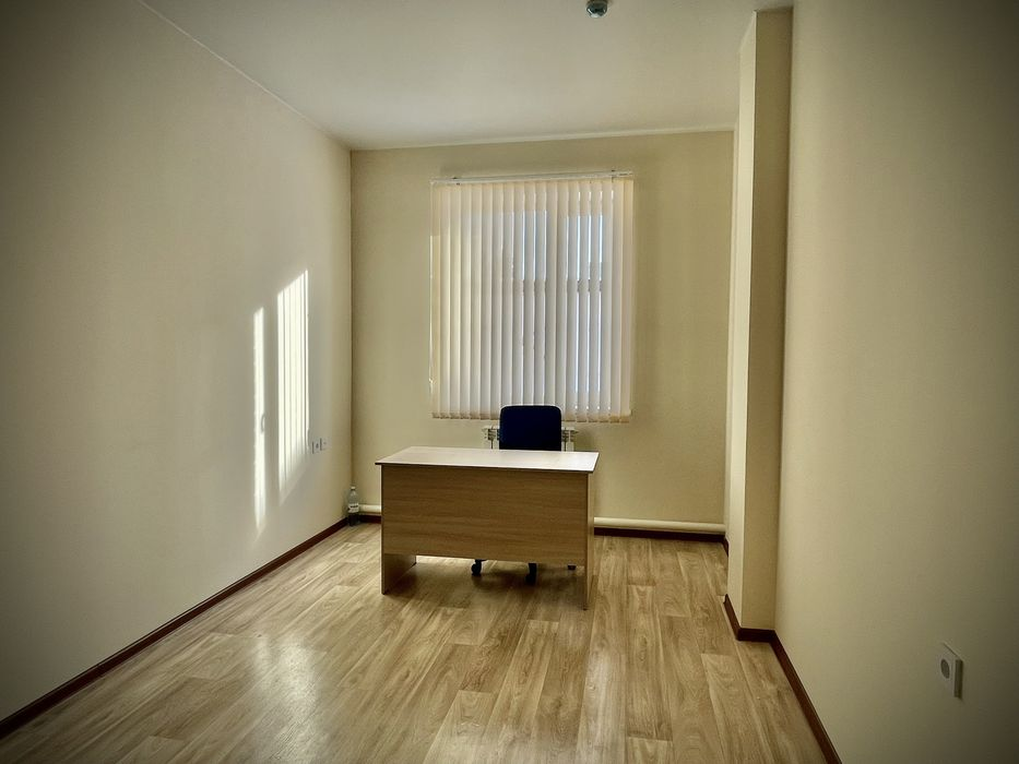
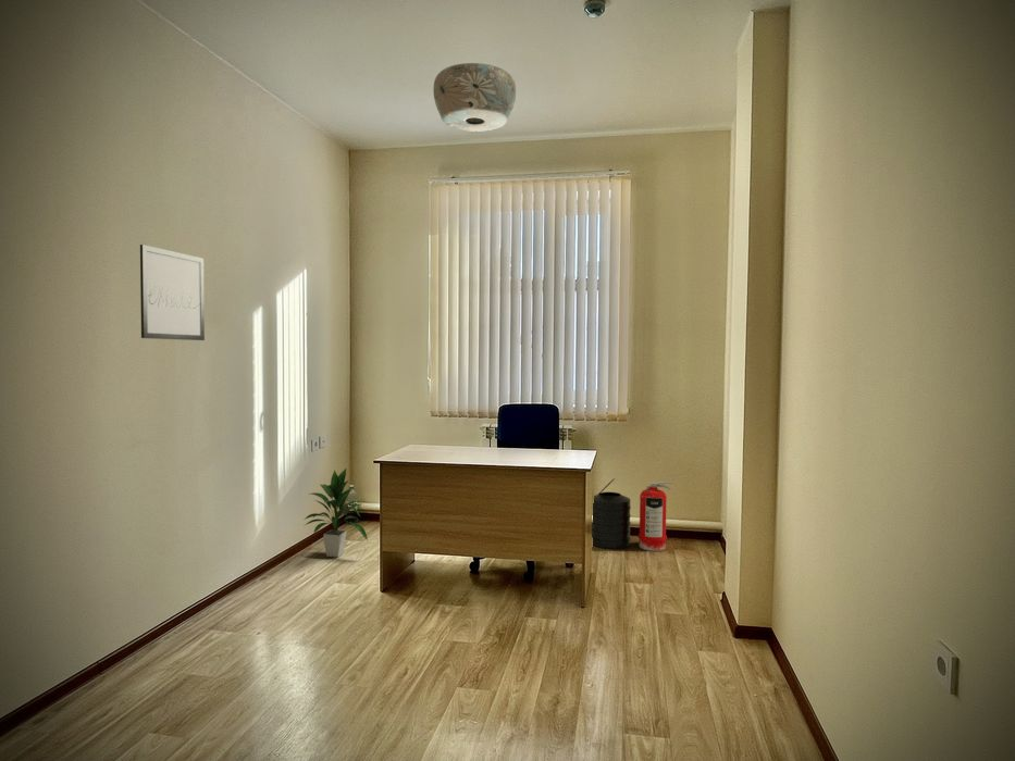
+ wall art [139,244,206,341]
+ indoor plant [302,467,369,558]
+ ceiling light [432,62,517,133]
+ trash can [592,477,632,550]
+ fire extinguisher [638,481,673,552]
